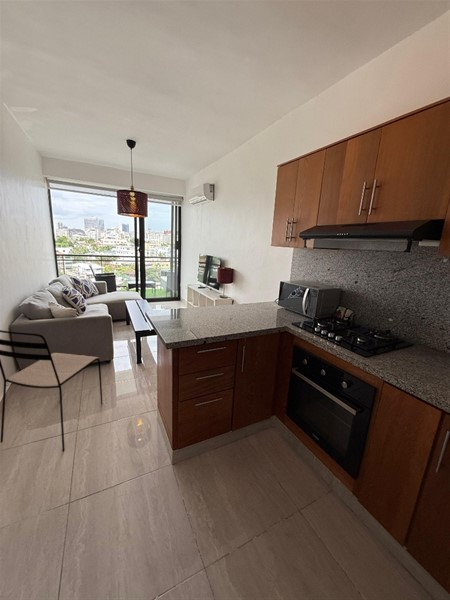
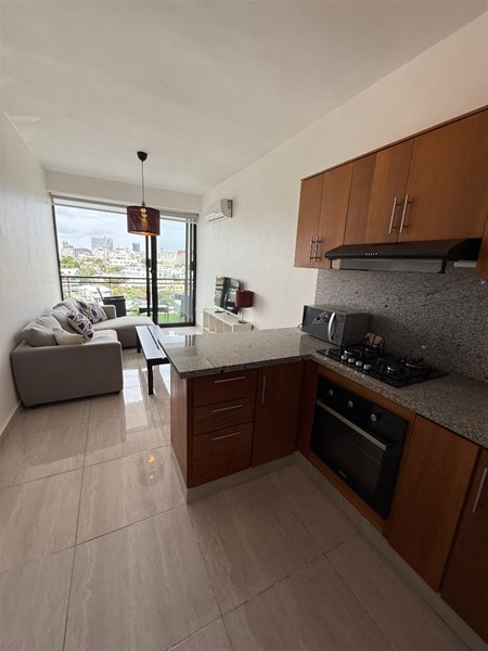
- dining chair [0,329,103,452]
